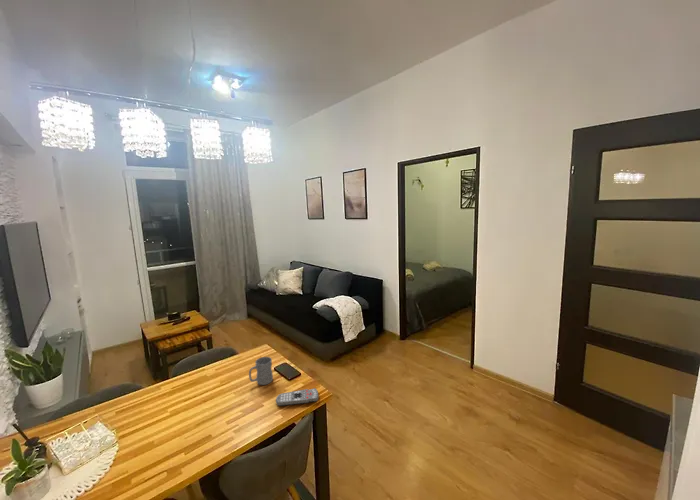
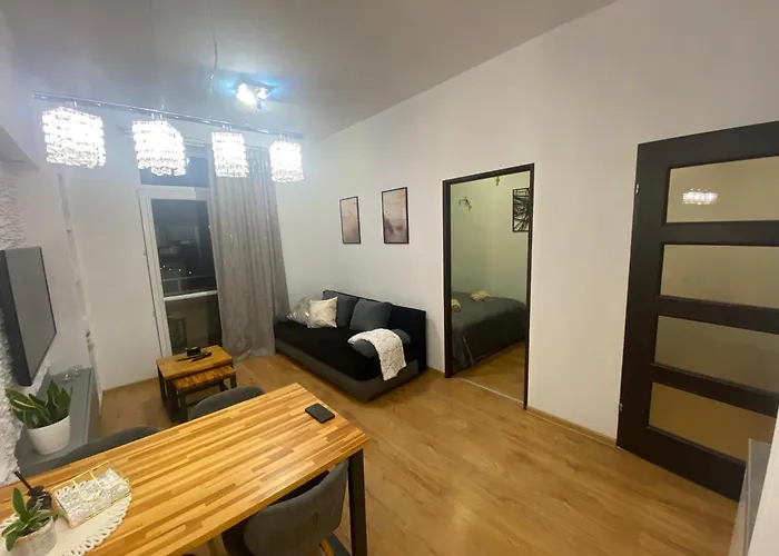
- remote control [275,387,319,407]
- mug [248,356,274,386]
